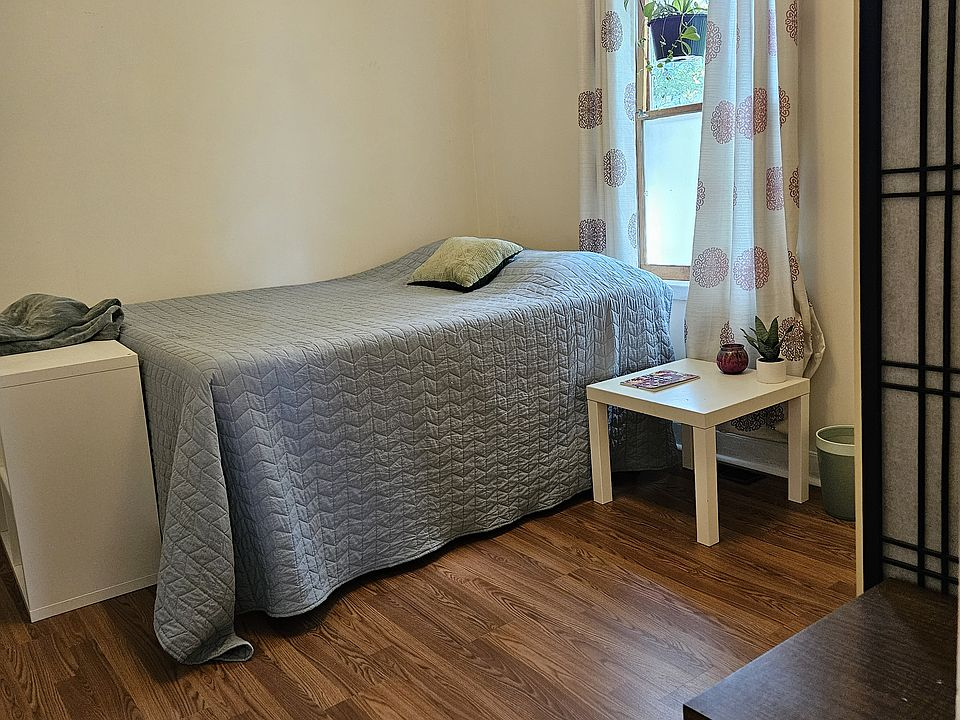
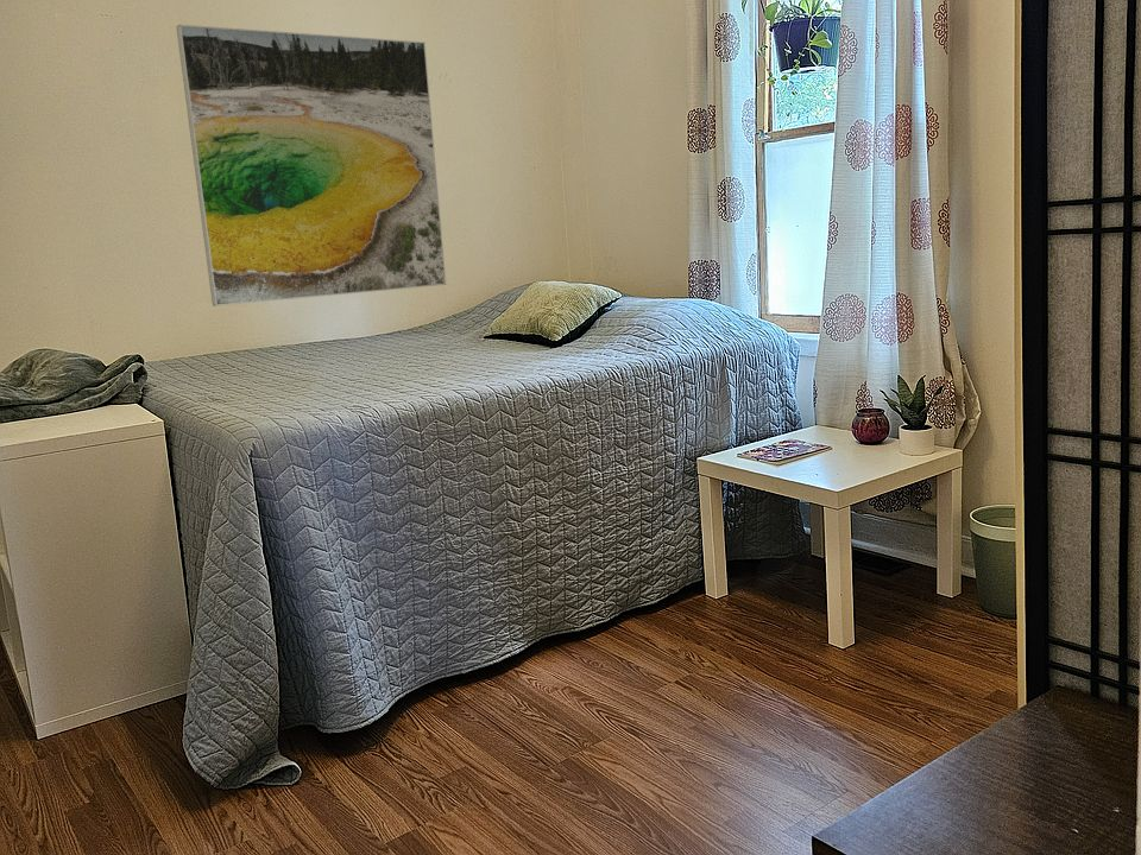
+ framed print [175,24,447,308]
